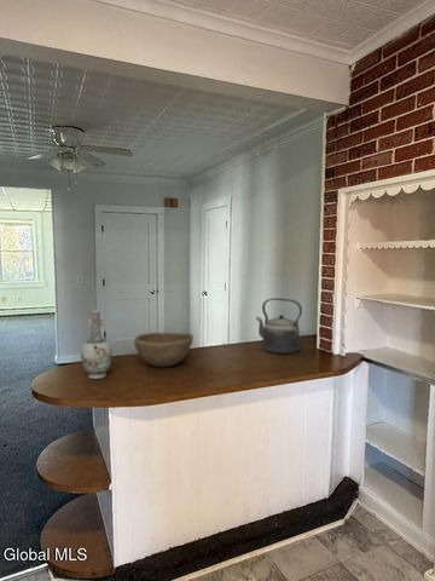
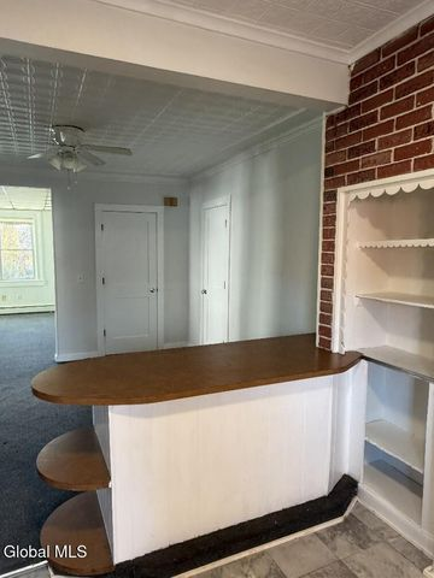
- bowl [133,332,195,368]
- kettle [255,297,303,355]
- vase [80,310,114,380]
